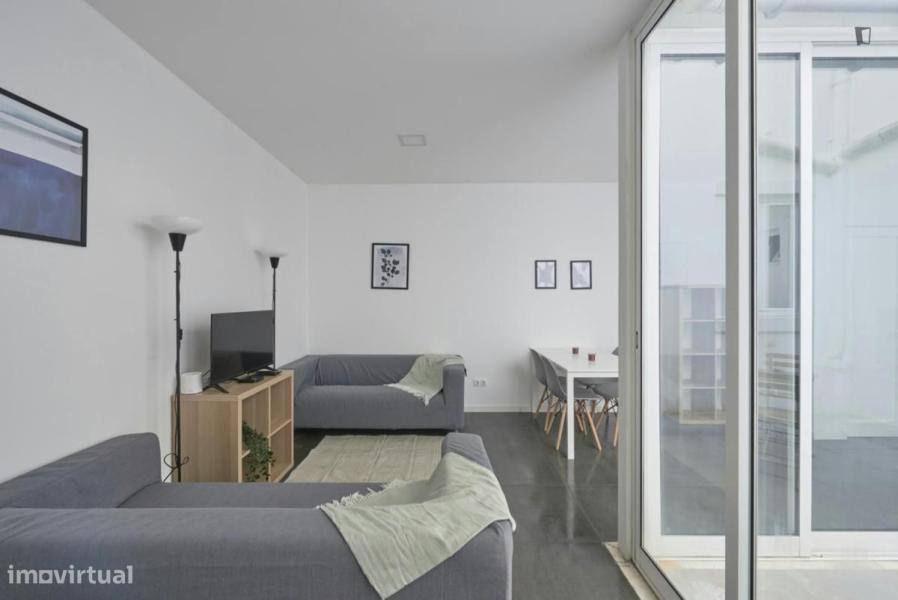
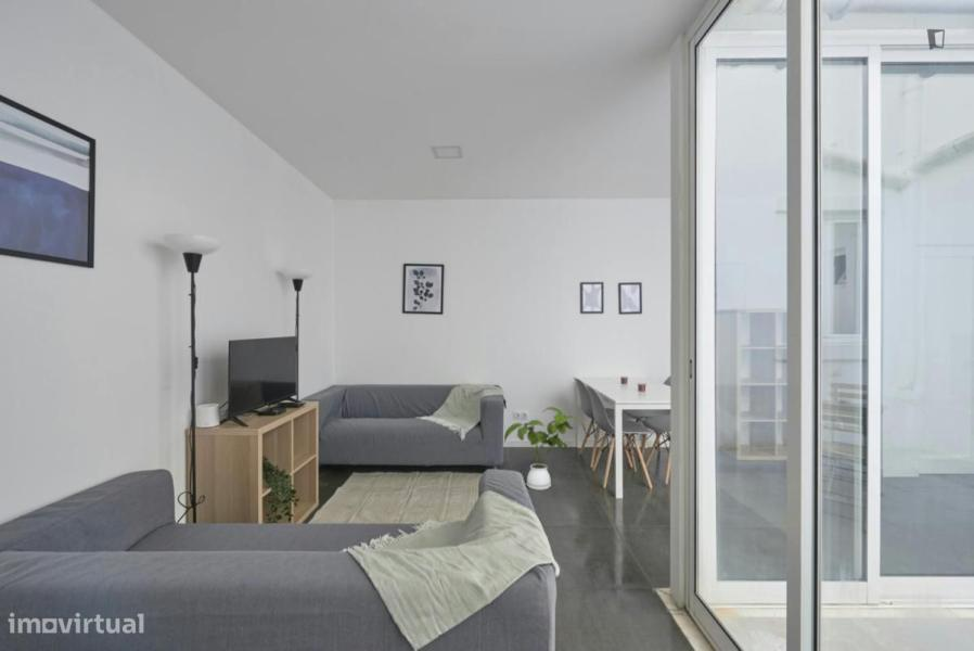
+ house plant [503,406,587,492]
